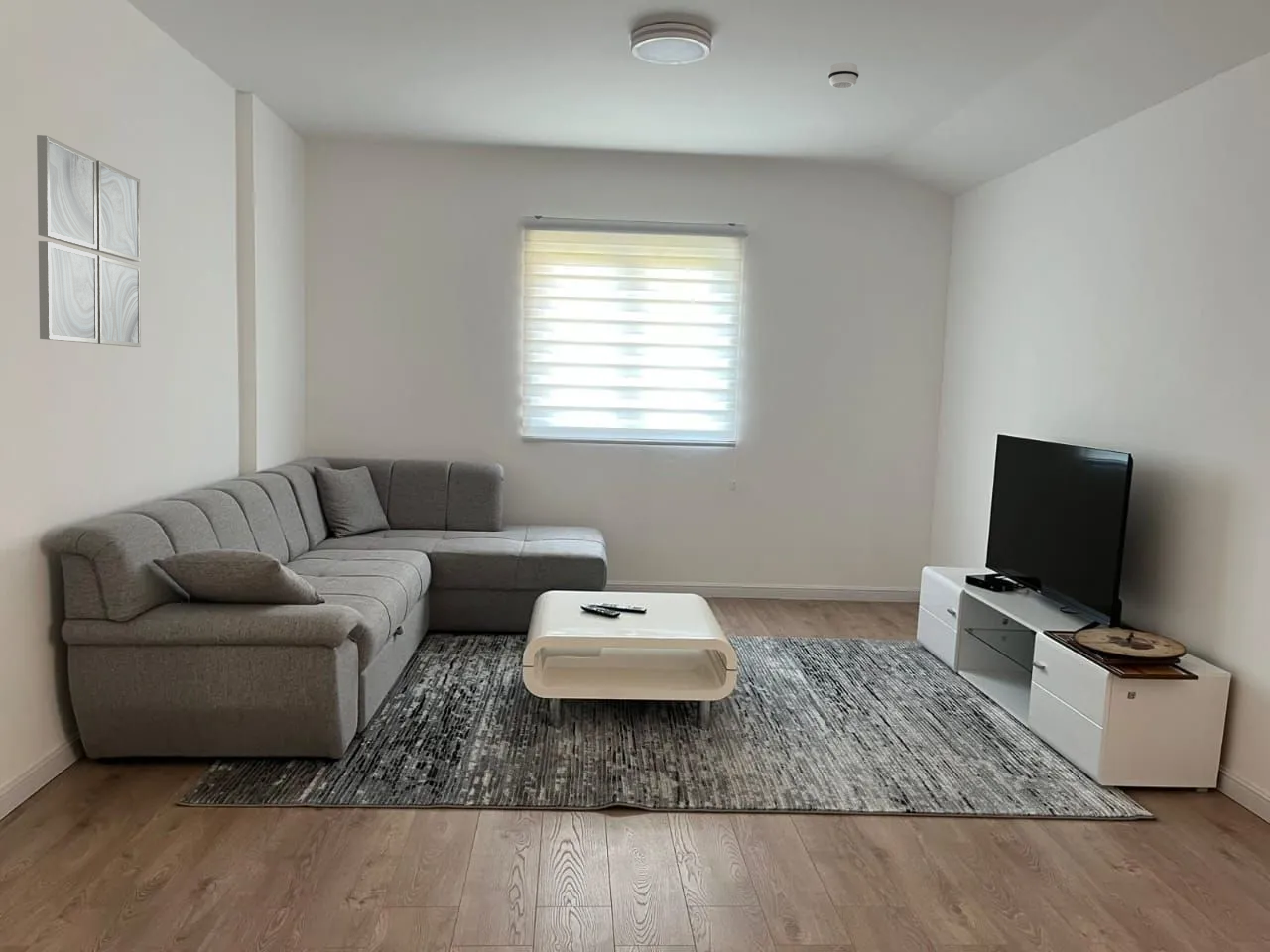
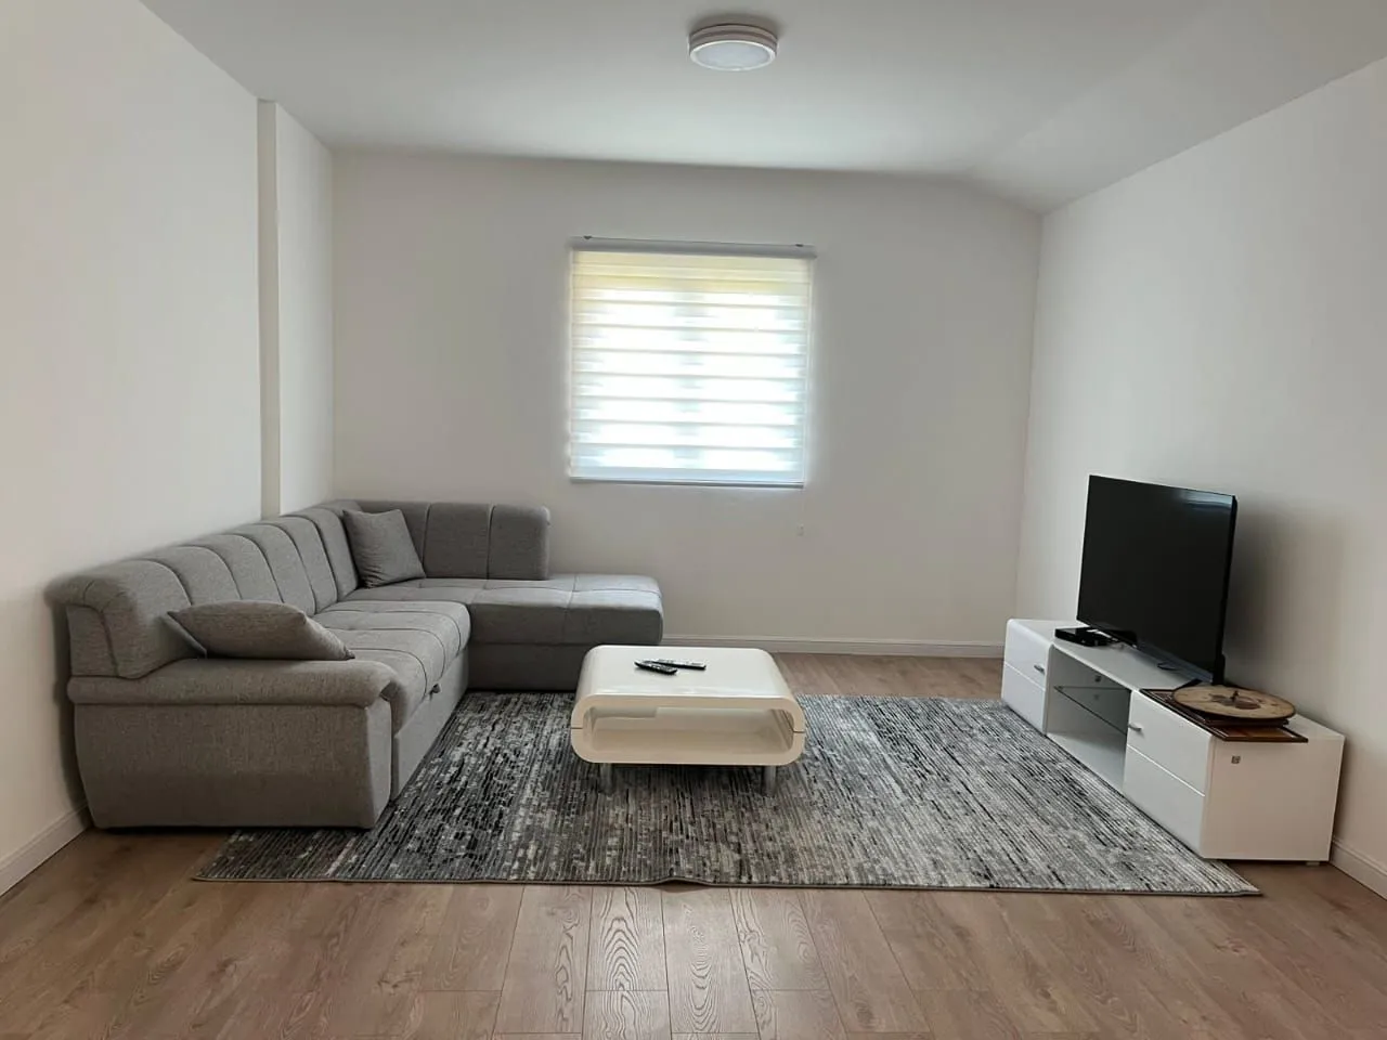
- wall art [36,134,142,348]
- smoke detector [827,62,860,90]
